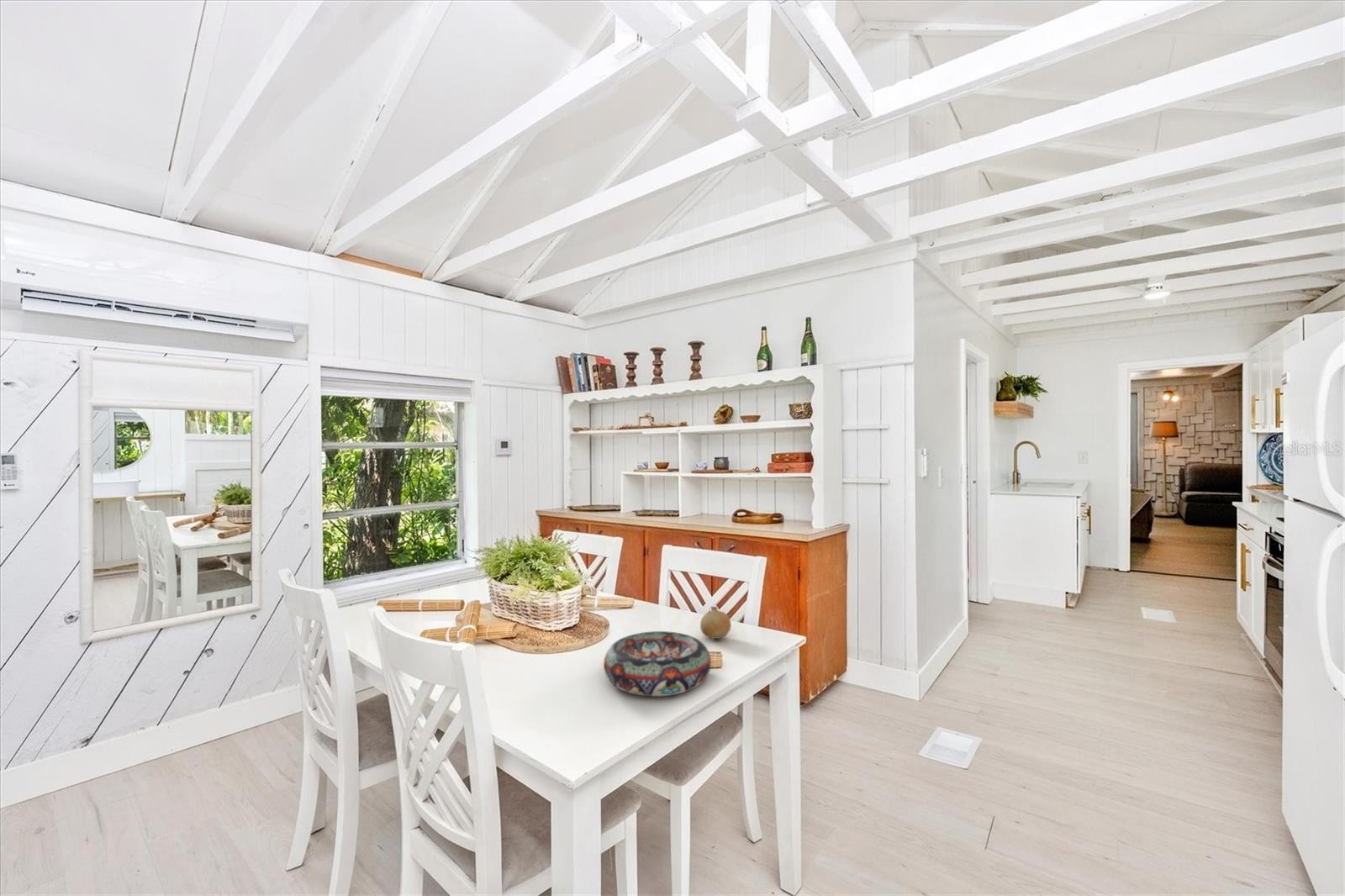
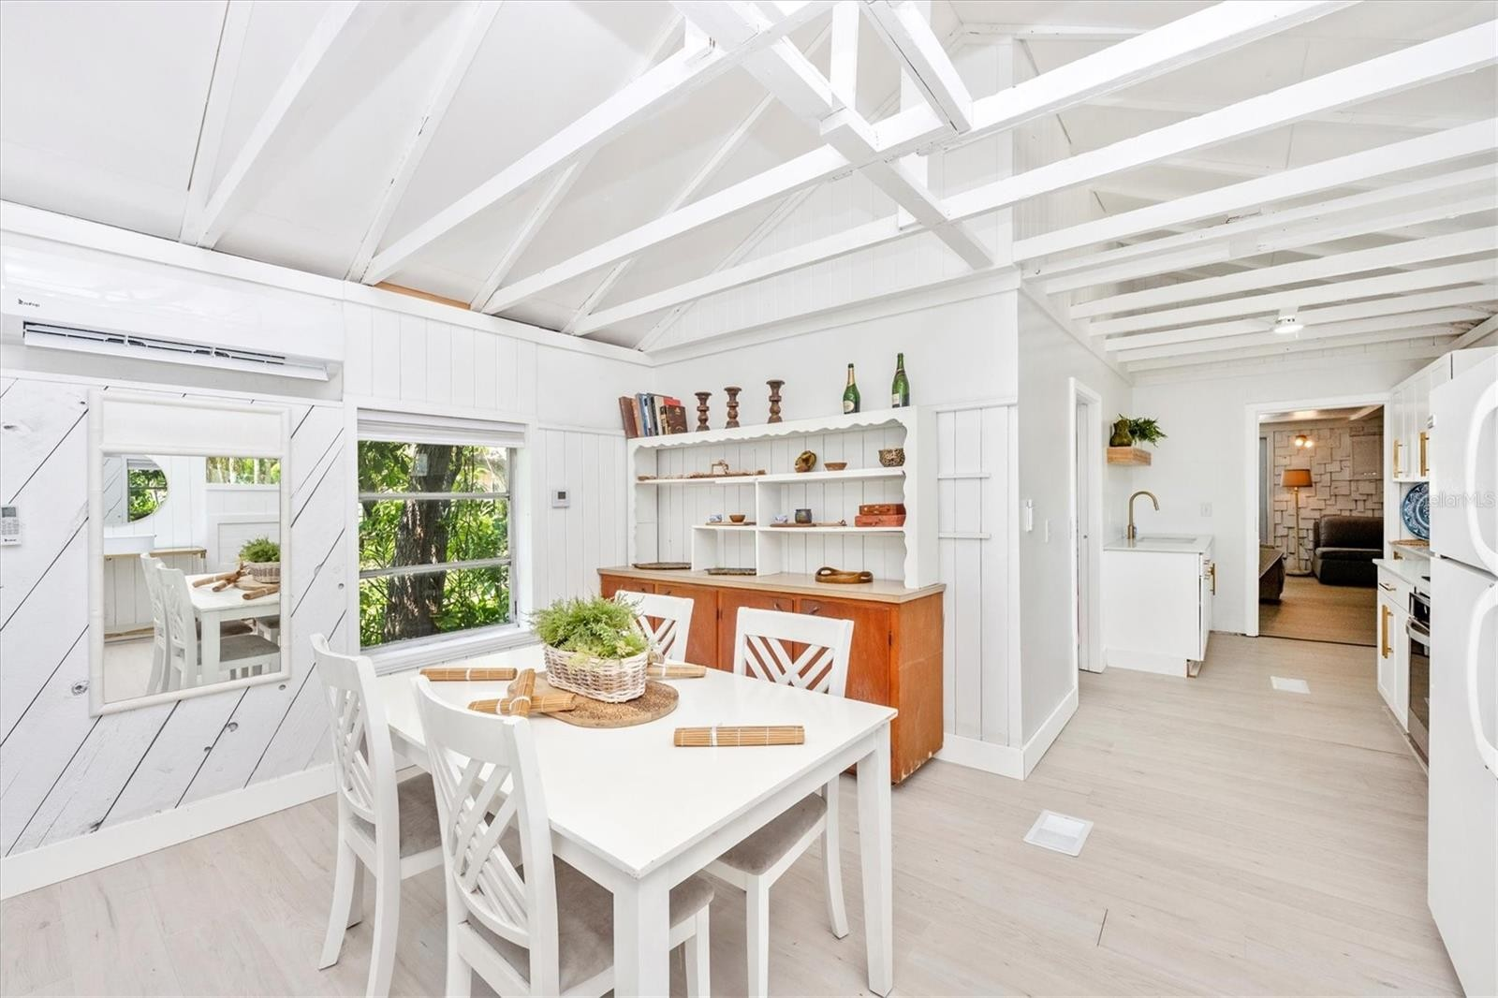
- decorative bowl [603,630,712,697]
- fruit [699,605,732,640]
